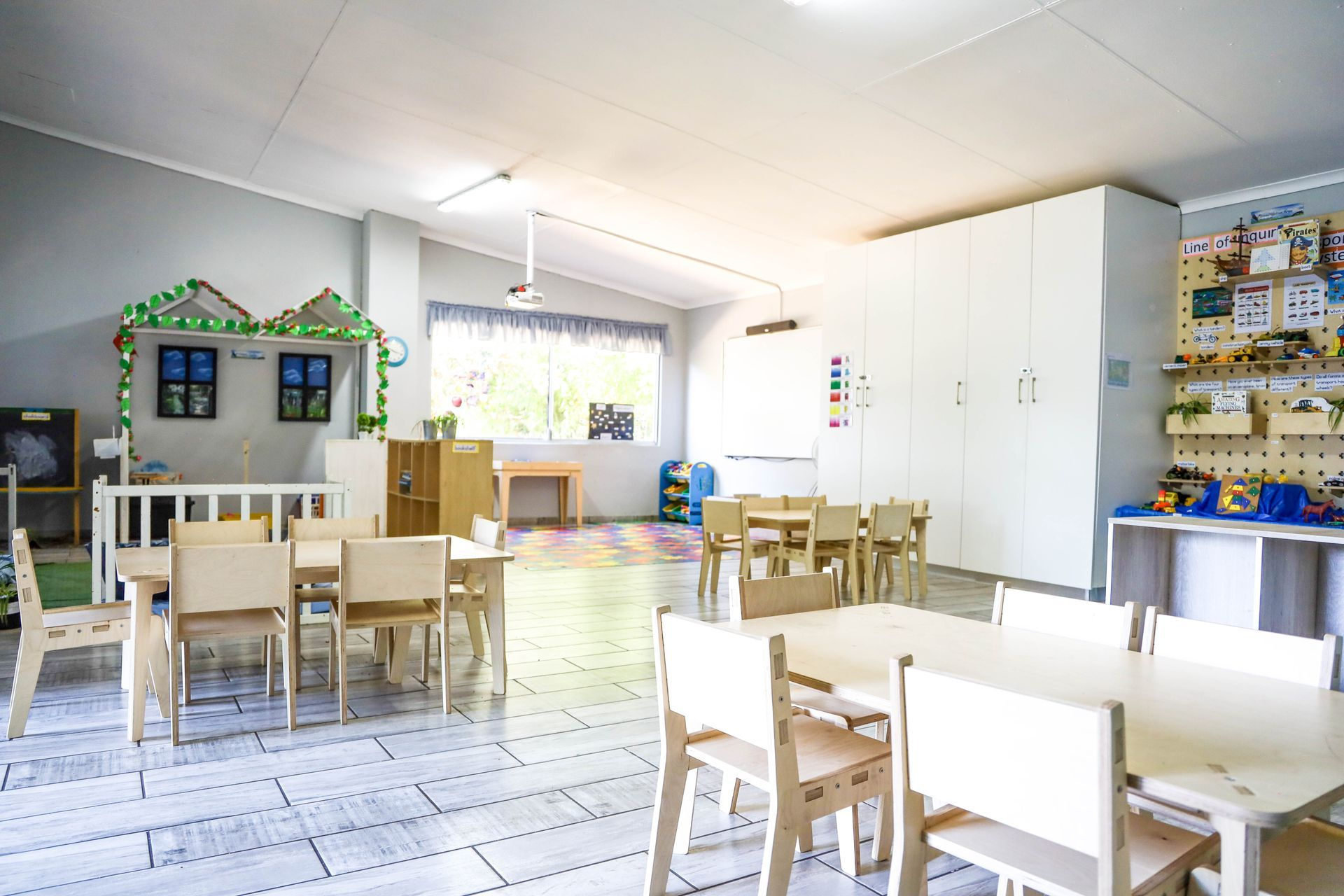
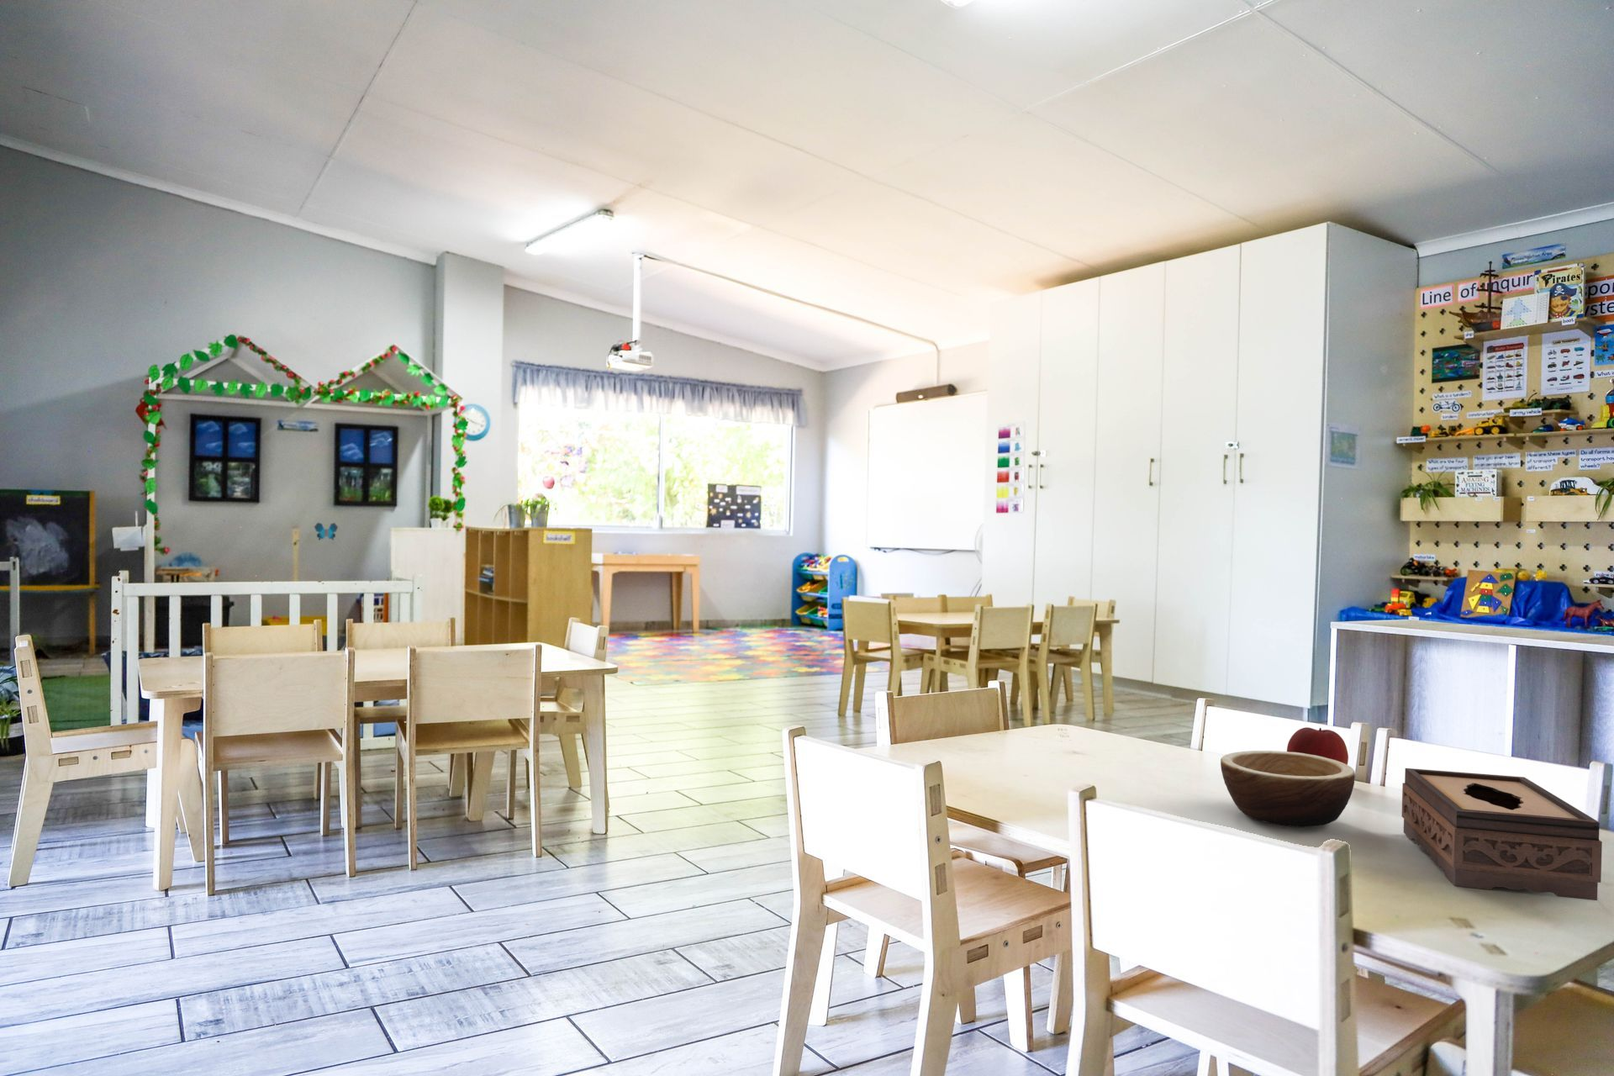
+ tissue box [1401,767,1603,901]
+ apple [1286,727,1350,765]
+ bowl [1220,749,1356,827]
+ decorative butterfly [313,522,339,542]
